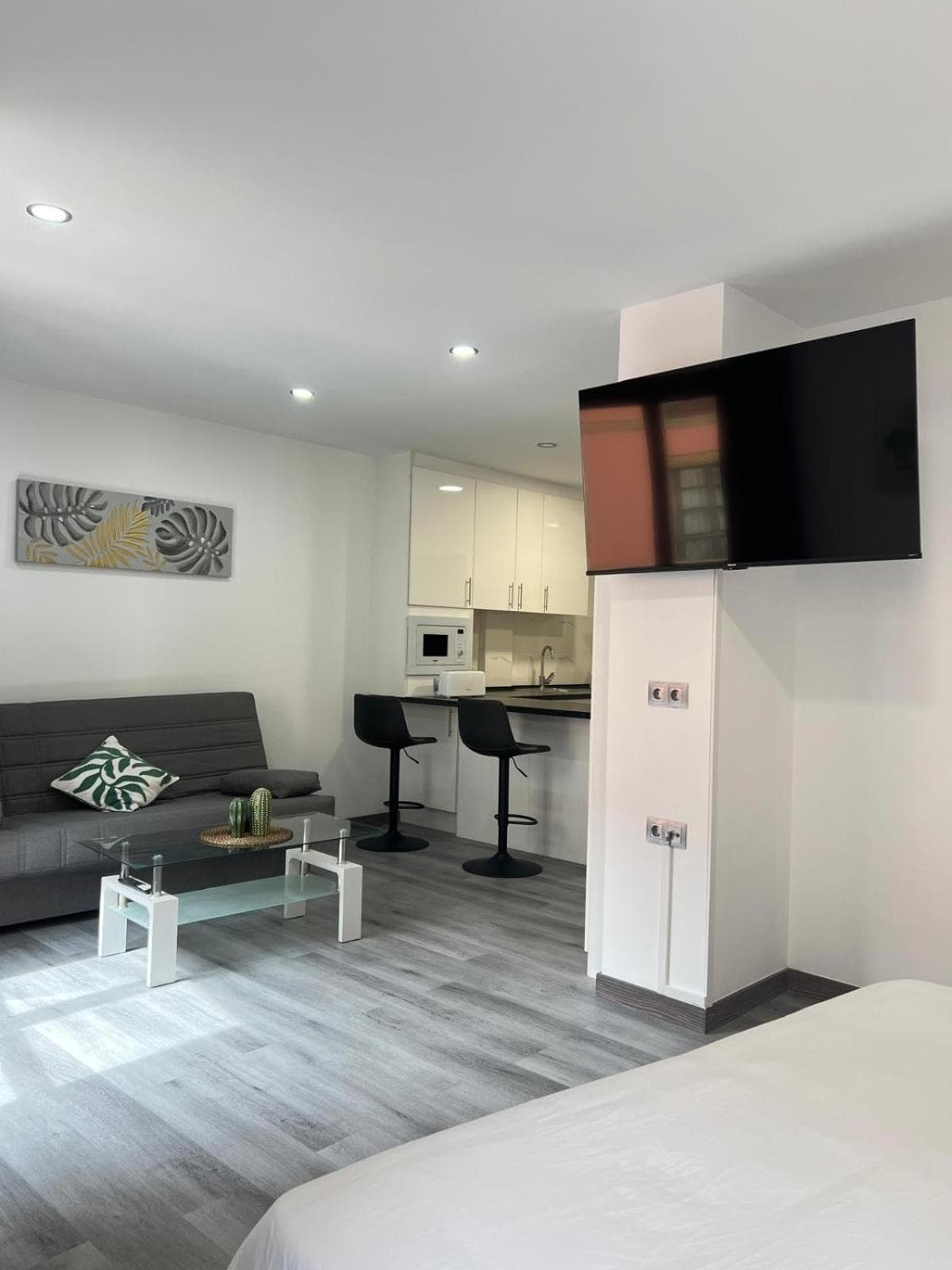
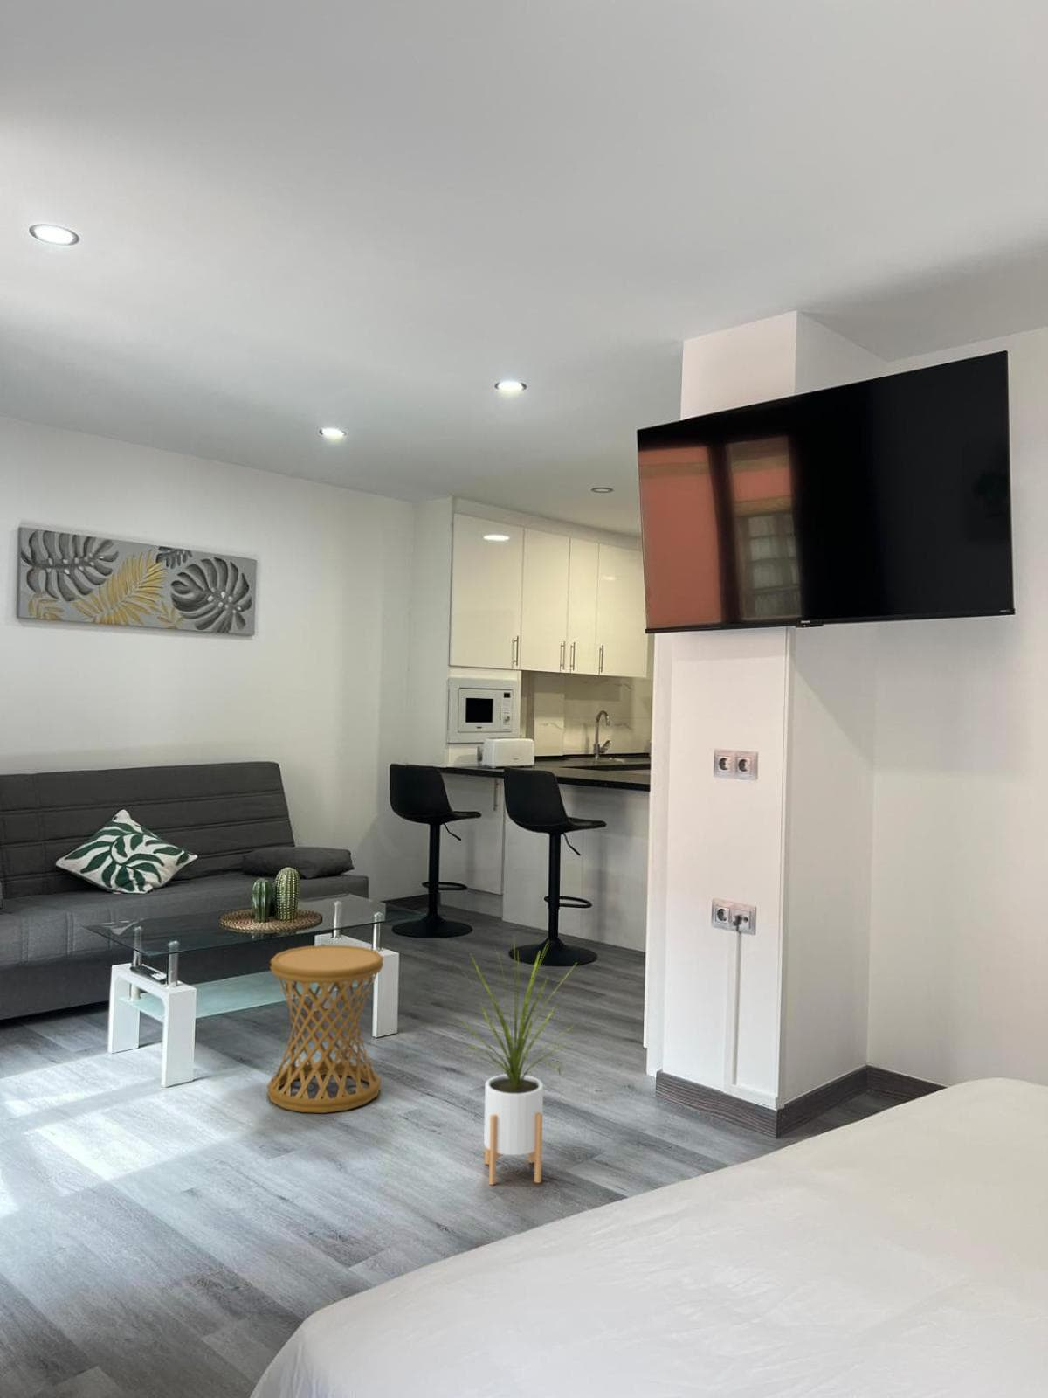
+ side table [266,943,384,1114]
+ house plant [455,936,580,1186]
